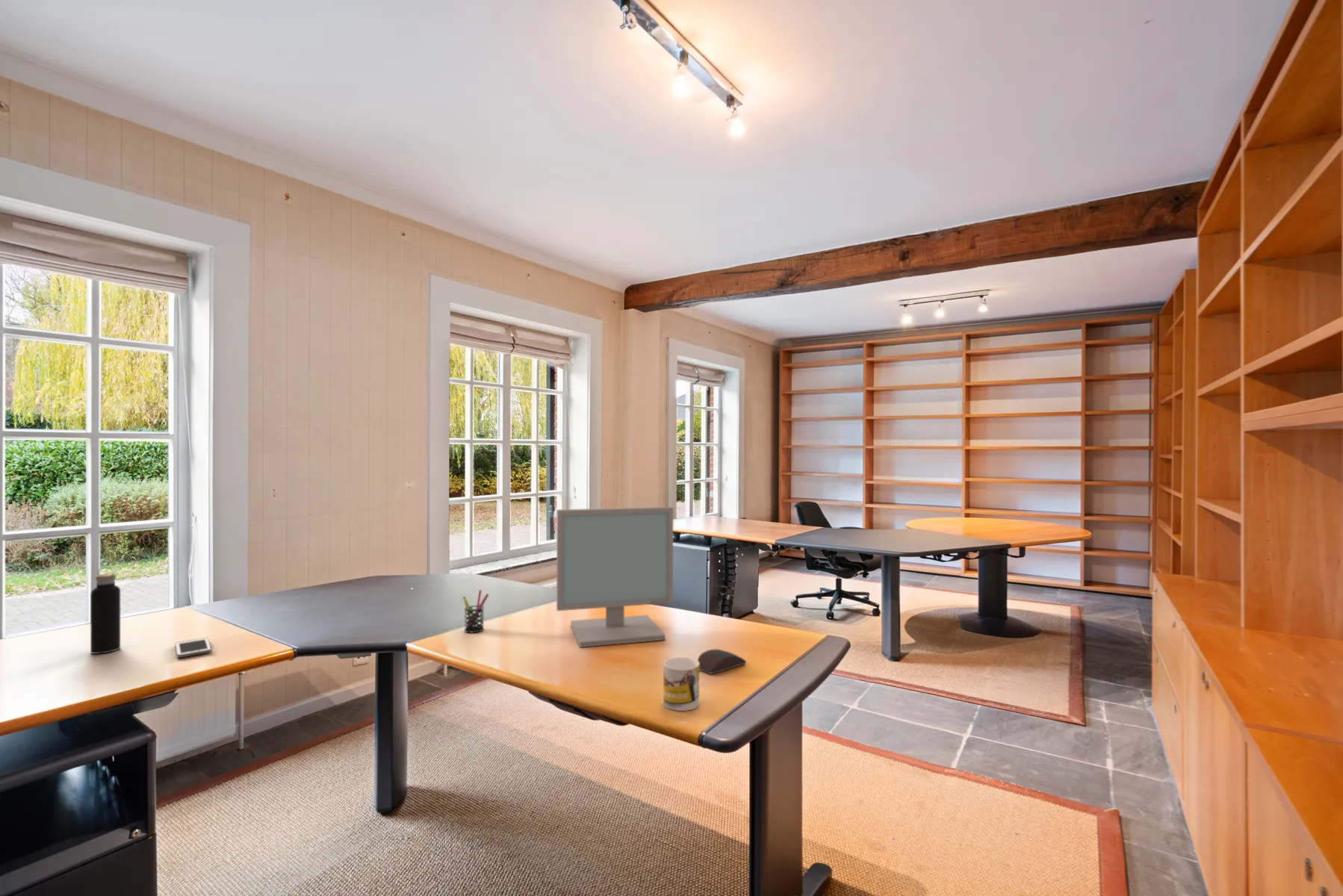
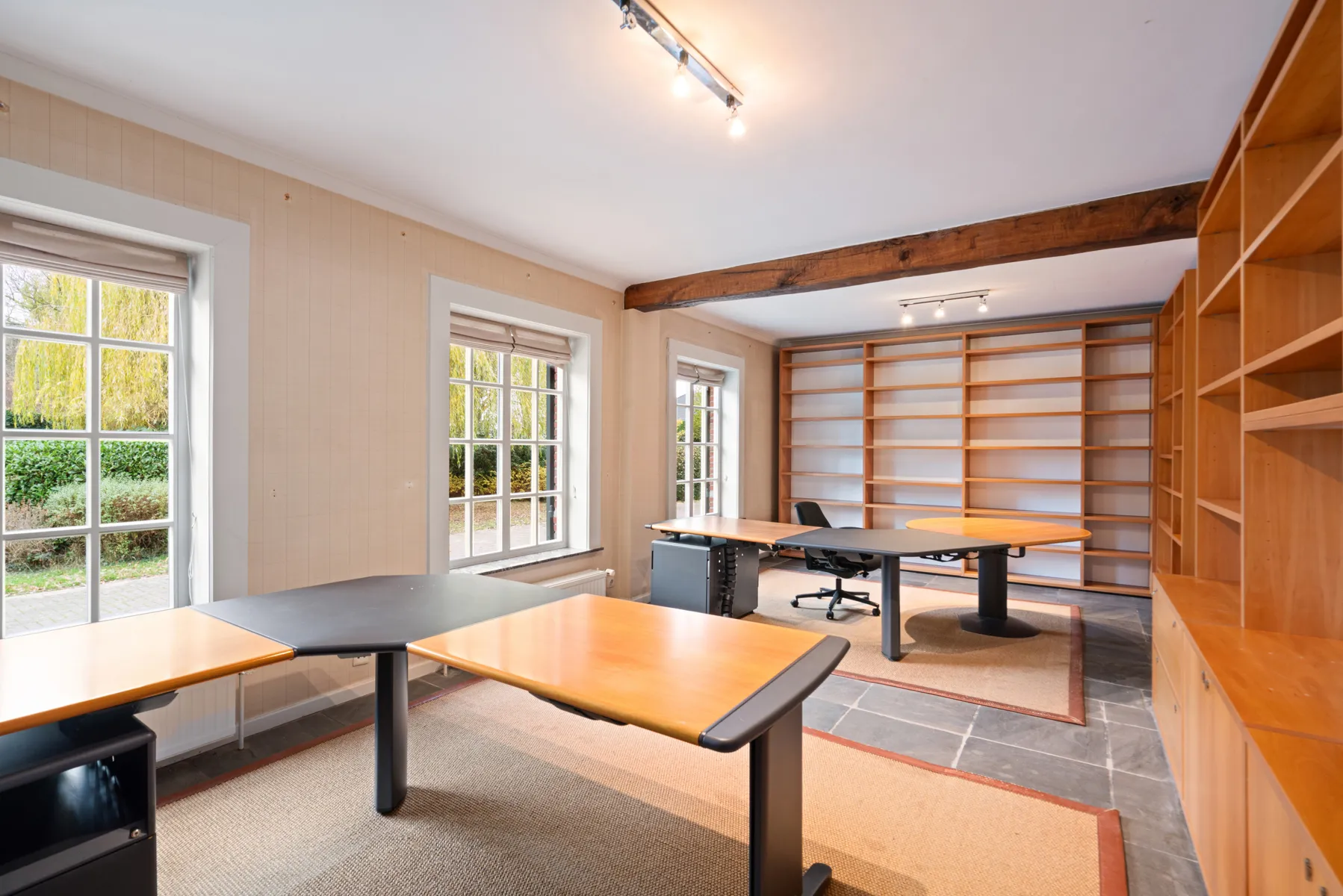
- computer monitor [556,506,674,648]
- water bottle [90,566,121,655]
- pen holder [462,589,489,633]
- mug [663,656,700,712]
- computer mouse [697,649,747,675]
- cell phone [175,637,212,659]
